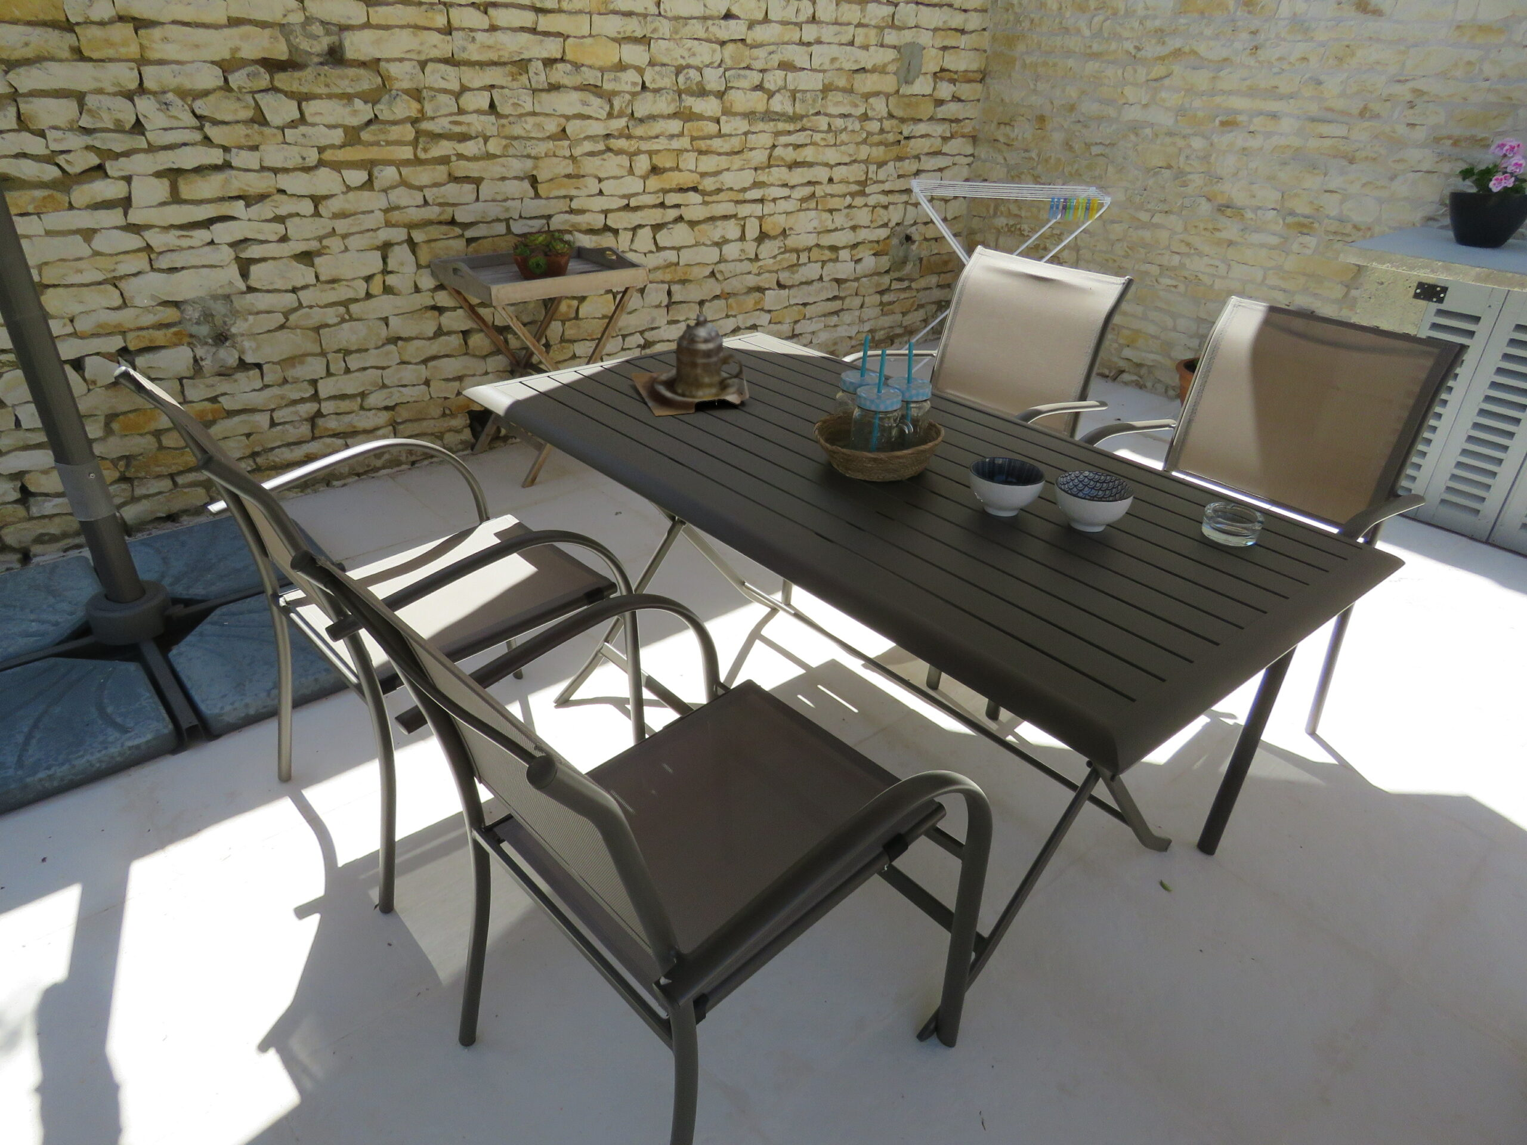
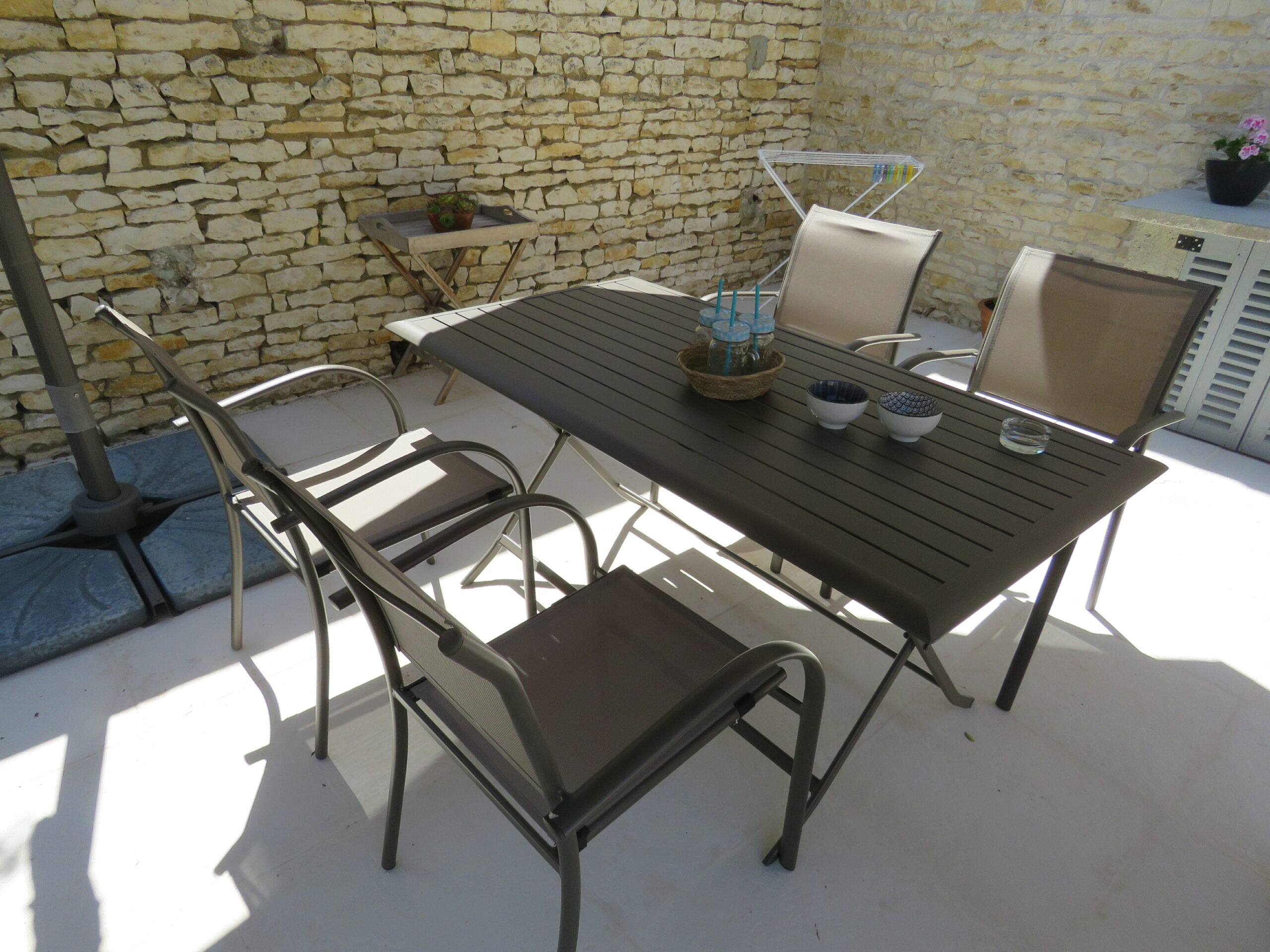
- teapot [631,313,750,417]
